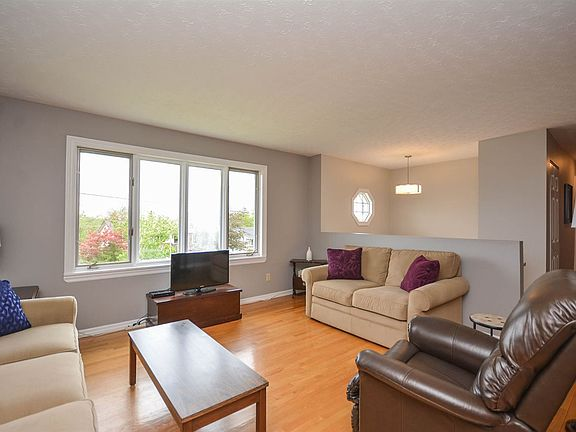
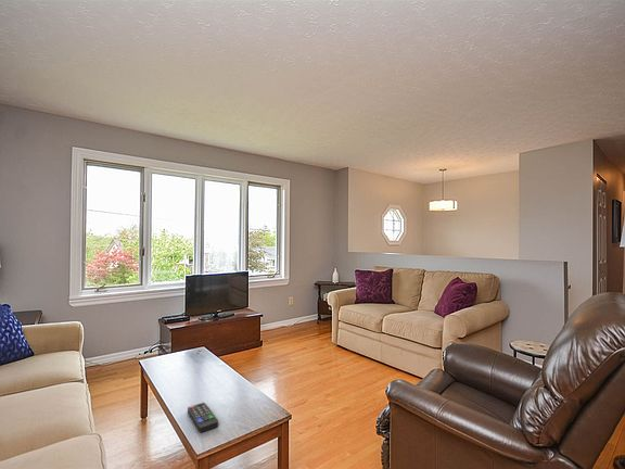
+ remote control [187,402,219,434]
